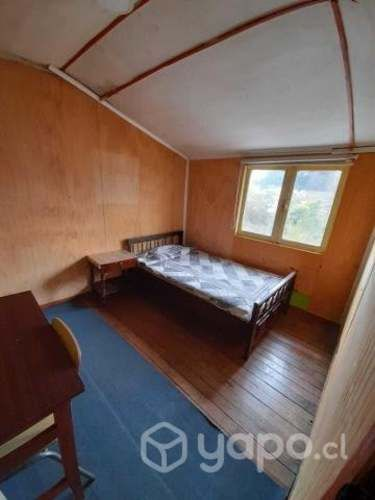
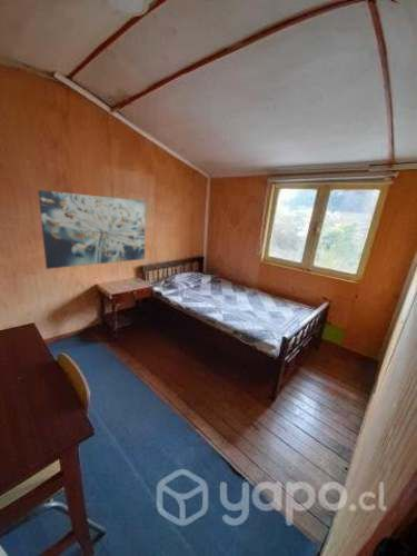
+ wall art [37,189,146,270]
